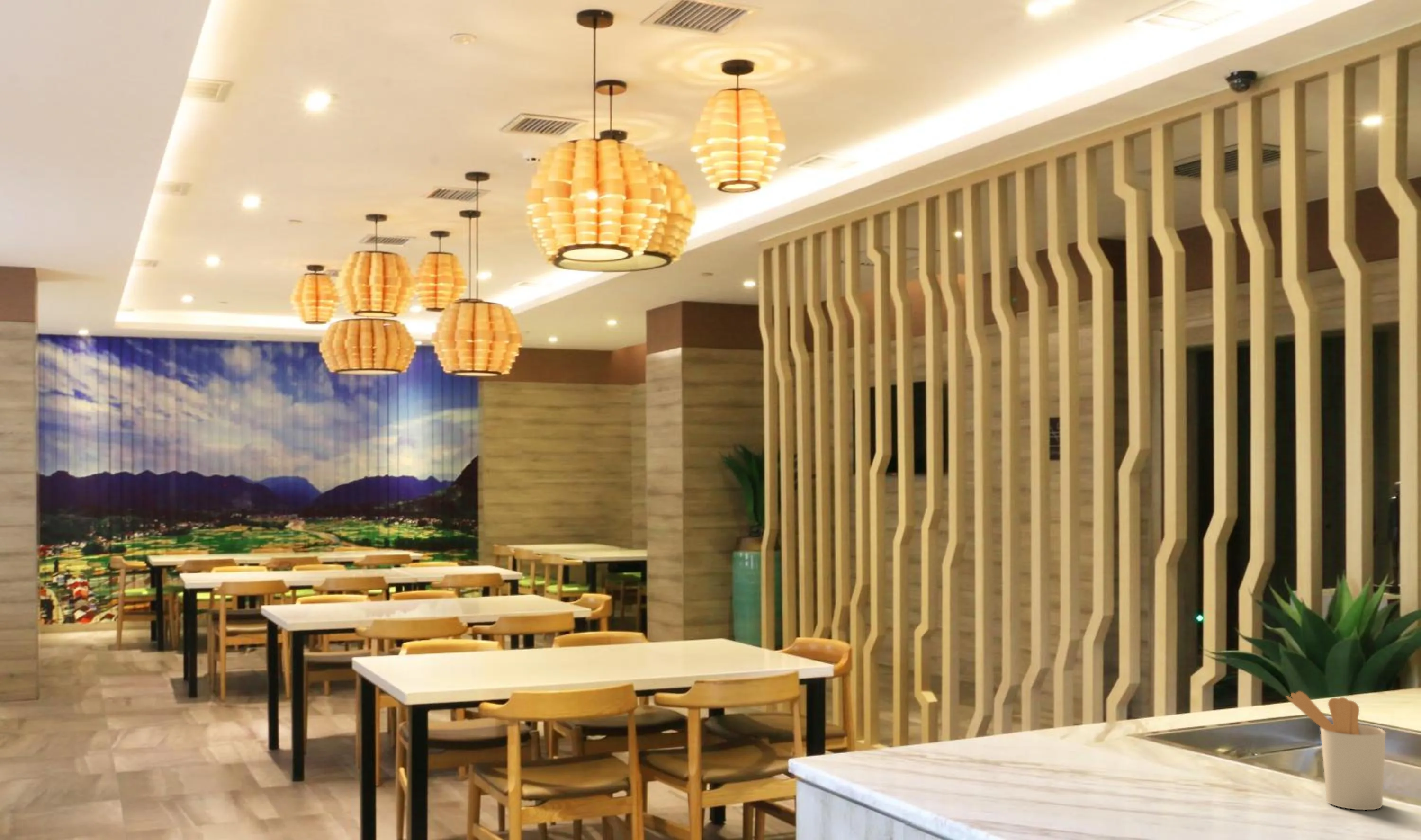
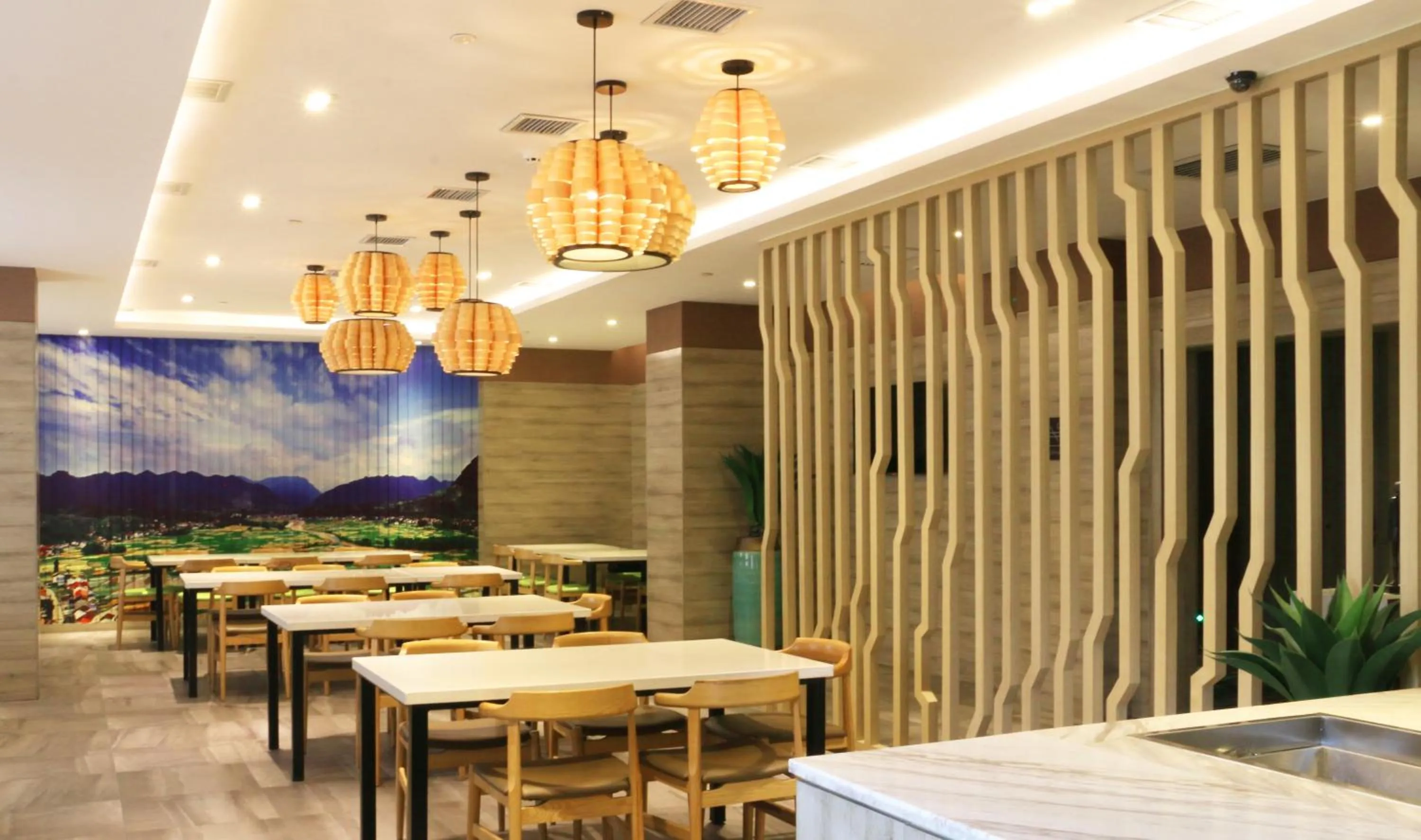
- utensil holder [1286,691,1386,811]
